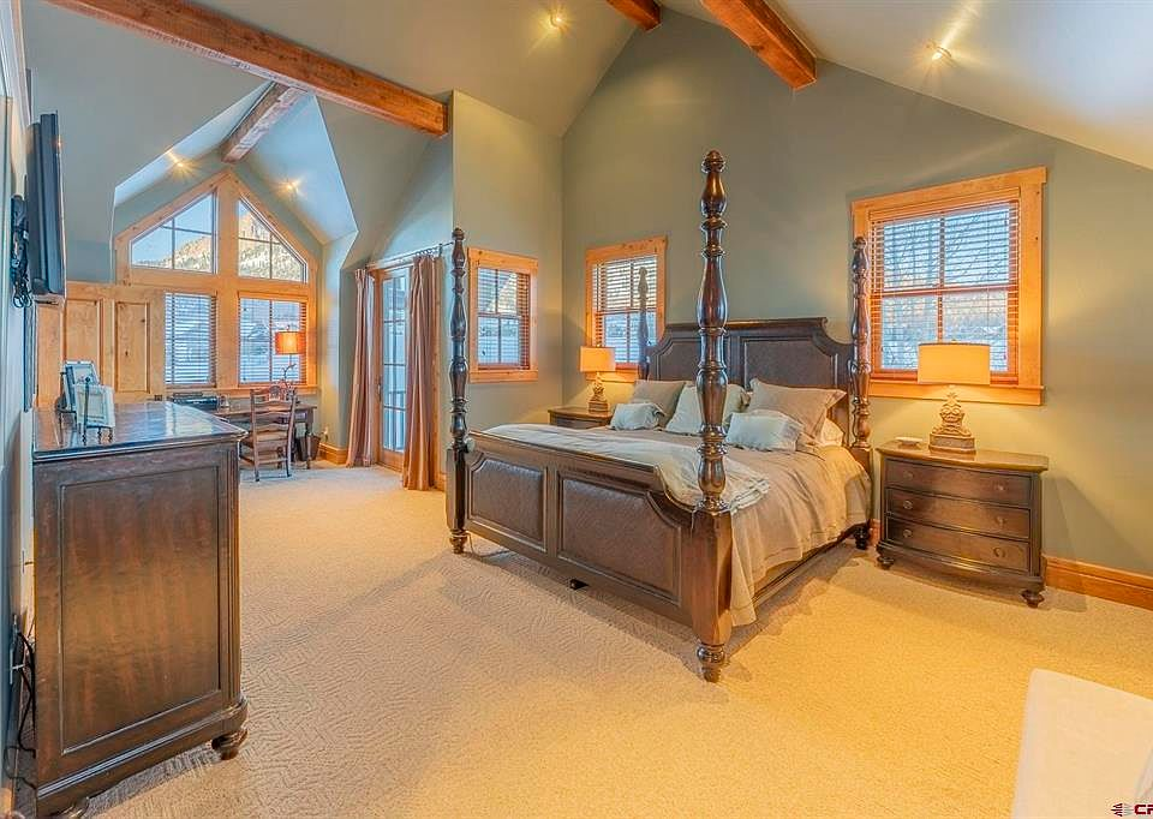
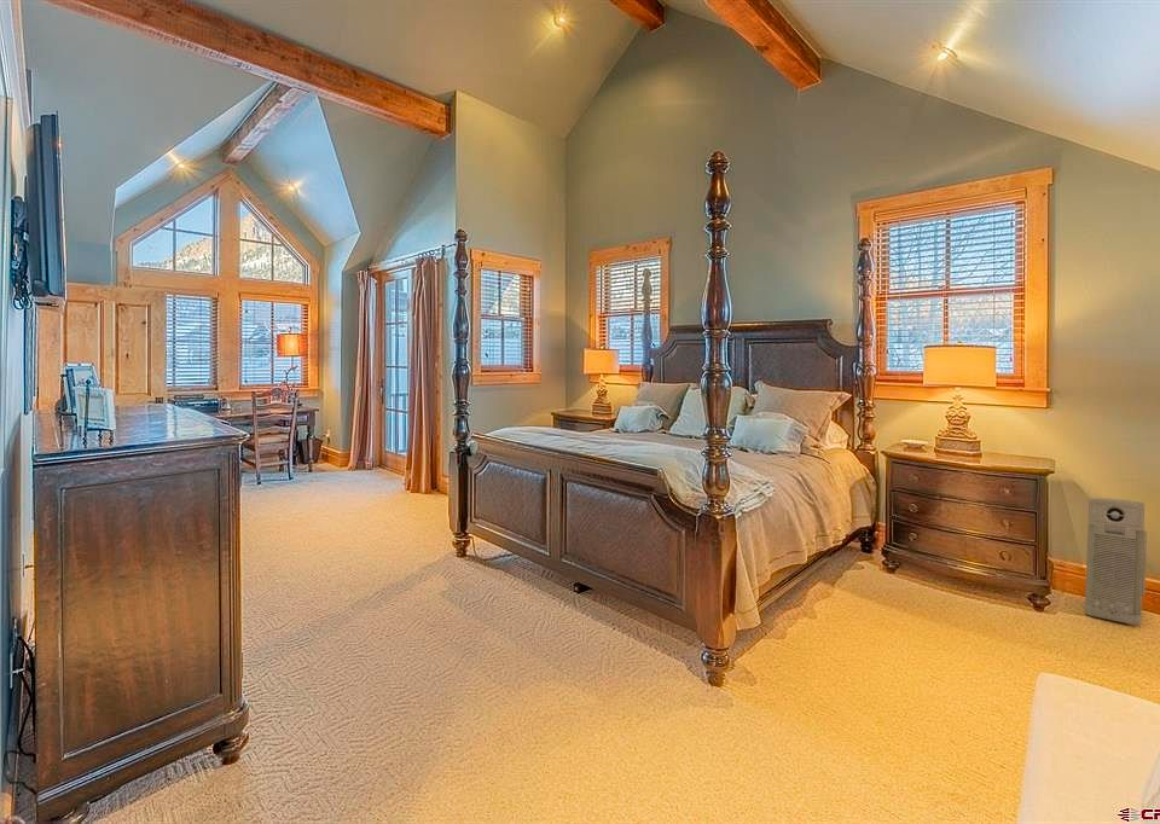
+ air purifier [1084,497,1148,626]
